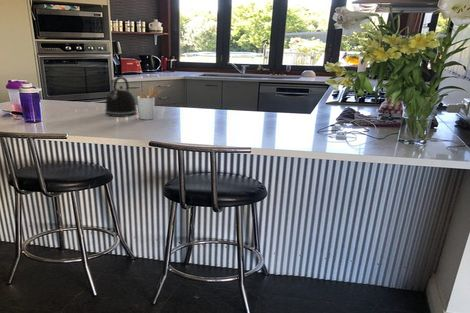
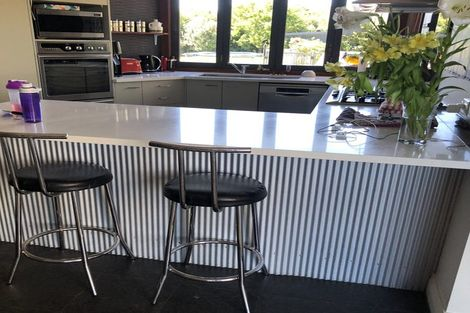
- utensil holder [136,85,164,120]
- kettle [104,75,138,118]
